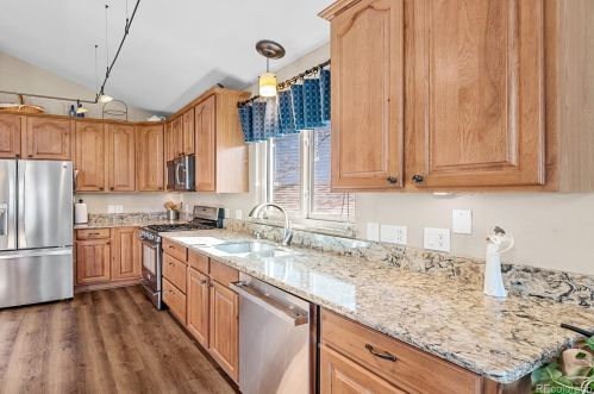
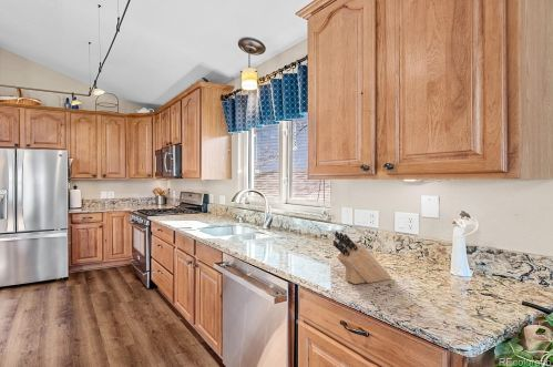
+ knife block [332,230,392,285]
